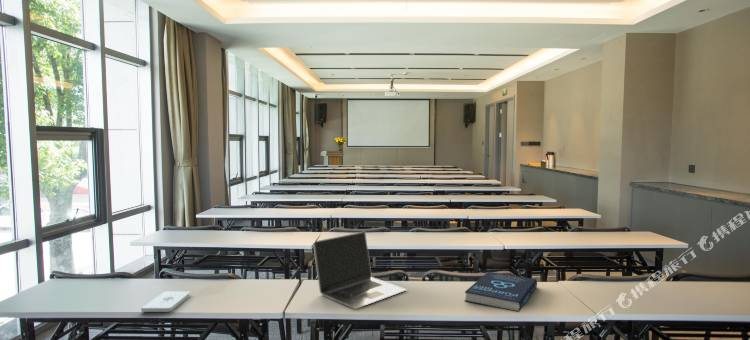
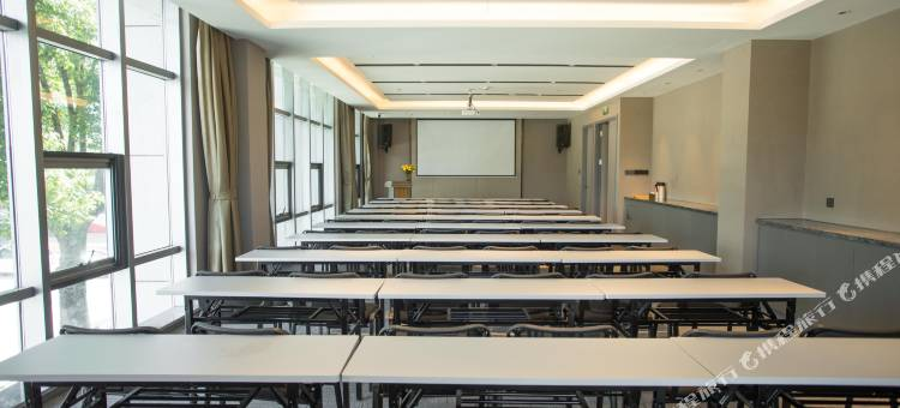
- laptop [312,231,408,310]
- notepad [140,290,191,313]
- book [464,271,538,313]
